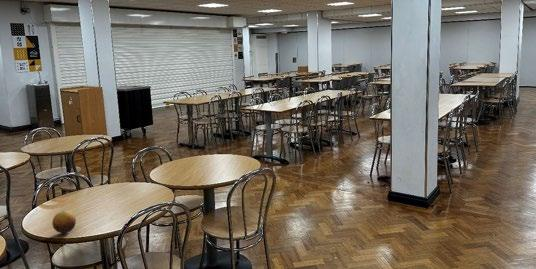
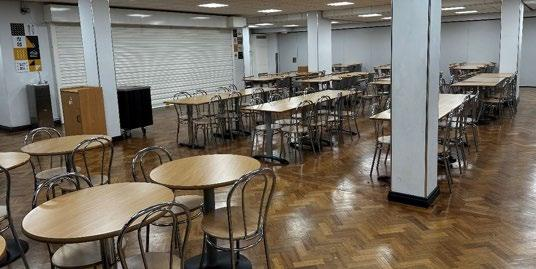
- fruit [51,210,77,234]
